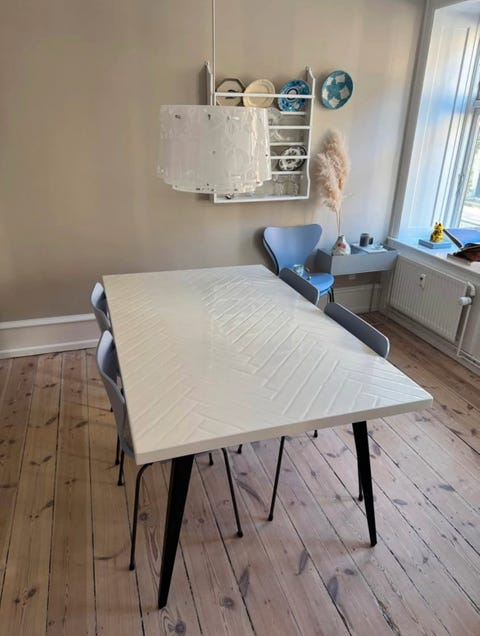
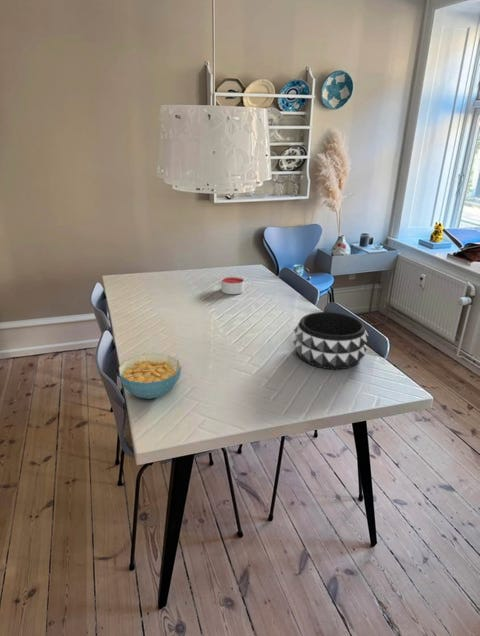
+ candle [220,276,245,295]
+ cereal bowl [118,353,182,400]
+ decorative bowl [292,311,370,370]
